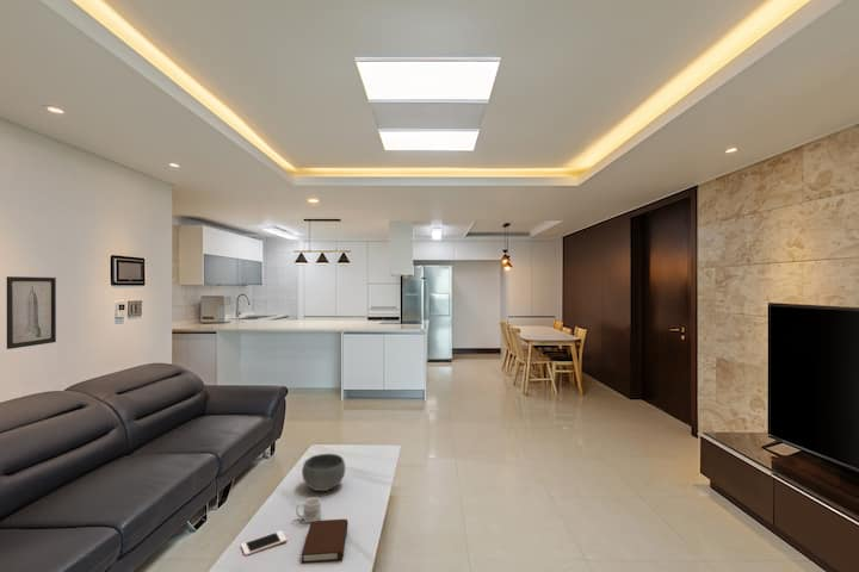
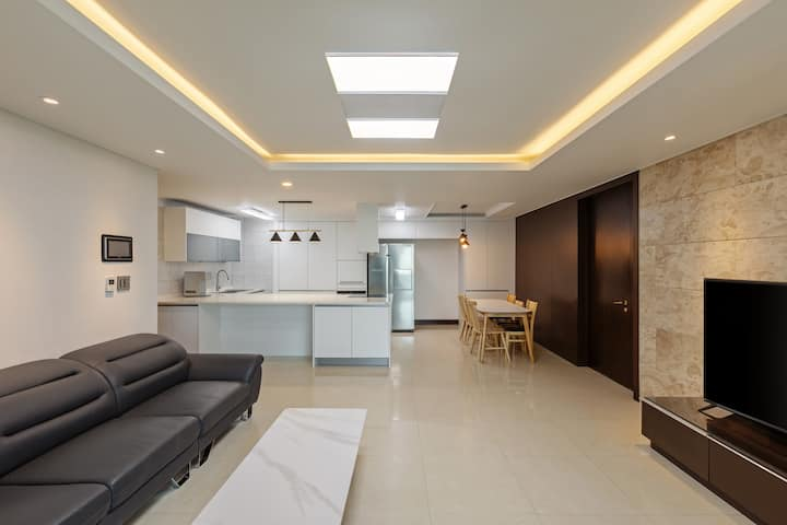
- mug [295,496,322,524]
- book [299,518,350,565]
- bowl [301,453,346,492]
- wall art [6,275,57,350]
- cell phone [240,529,289,557]
